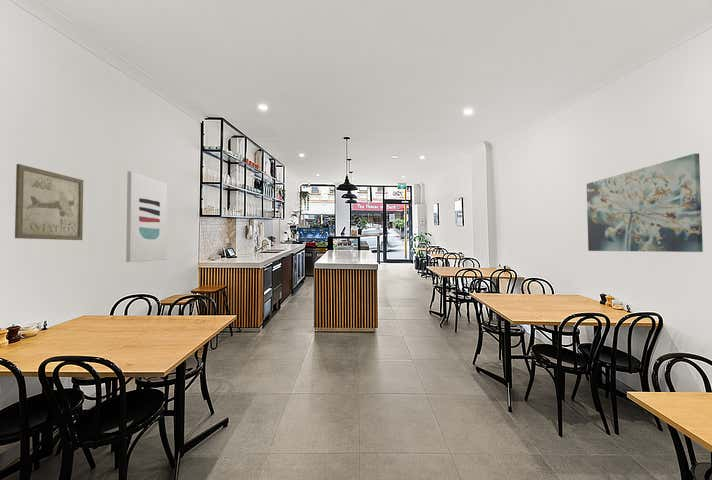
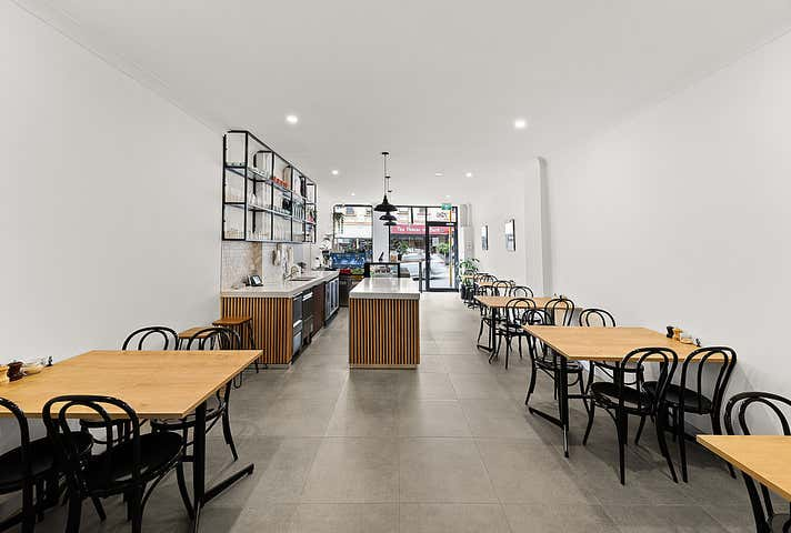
- wall art [14,163,84,241]
- wall art [125,170,168,263]
- wall art [586,152,704,253]
